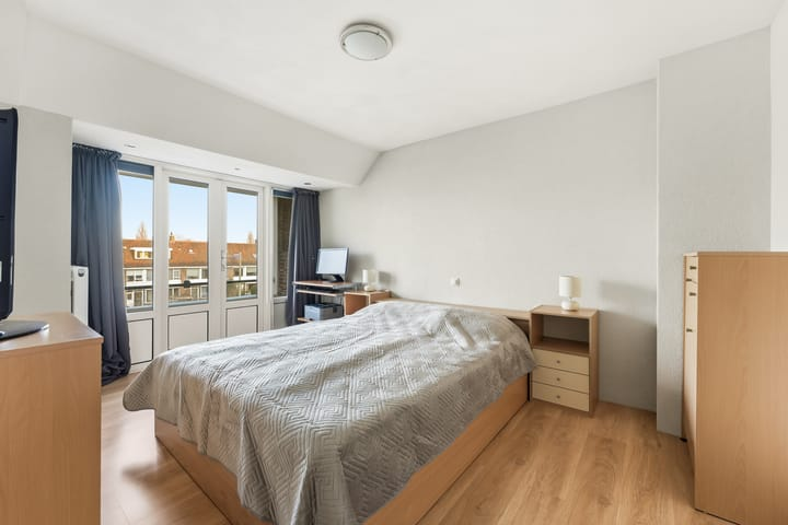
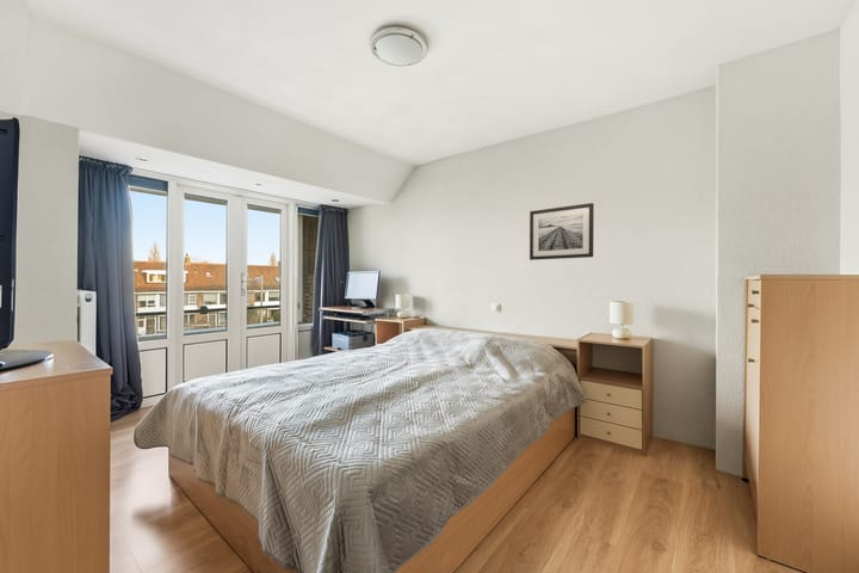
+ wall art [529,202,595,261]
